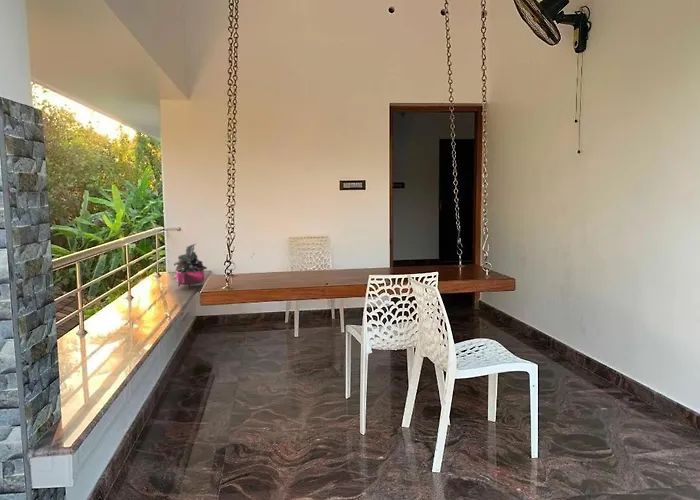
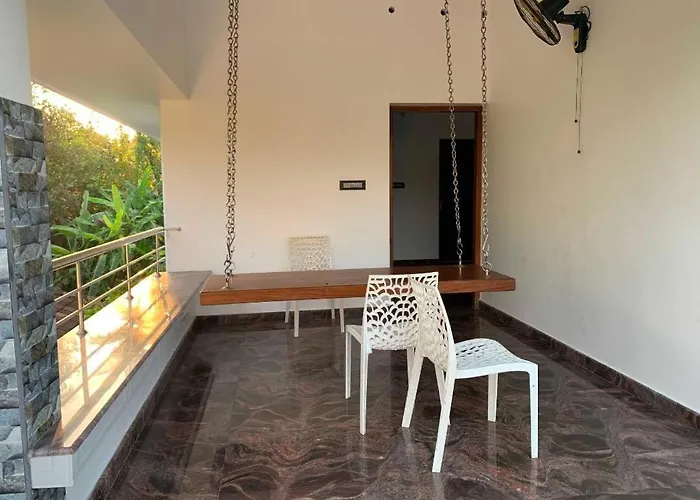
- potted plant [173,243,208,290]
